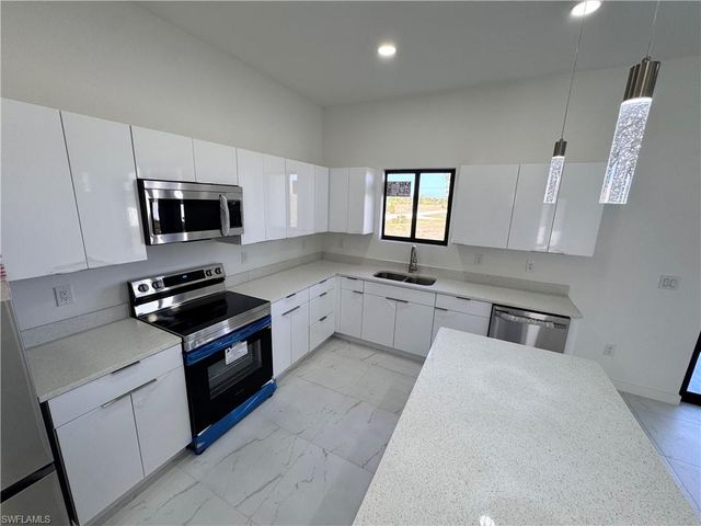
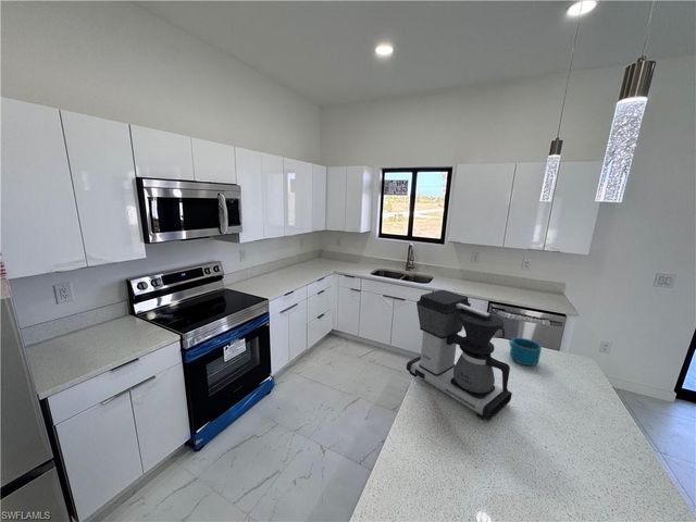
+ coffee maker [406,289,513,422]
+ cup [508,337,543,366]
